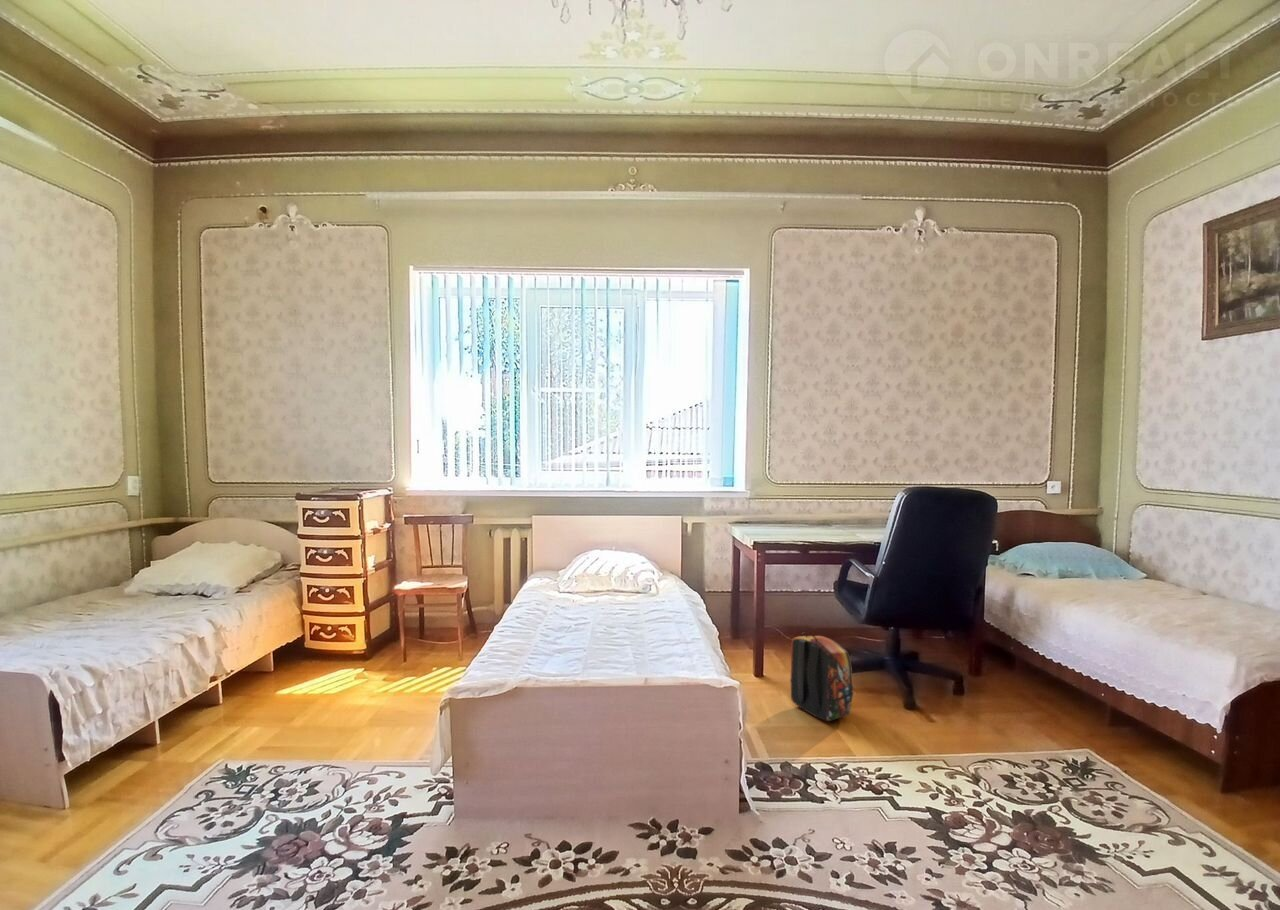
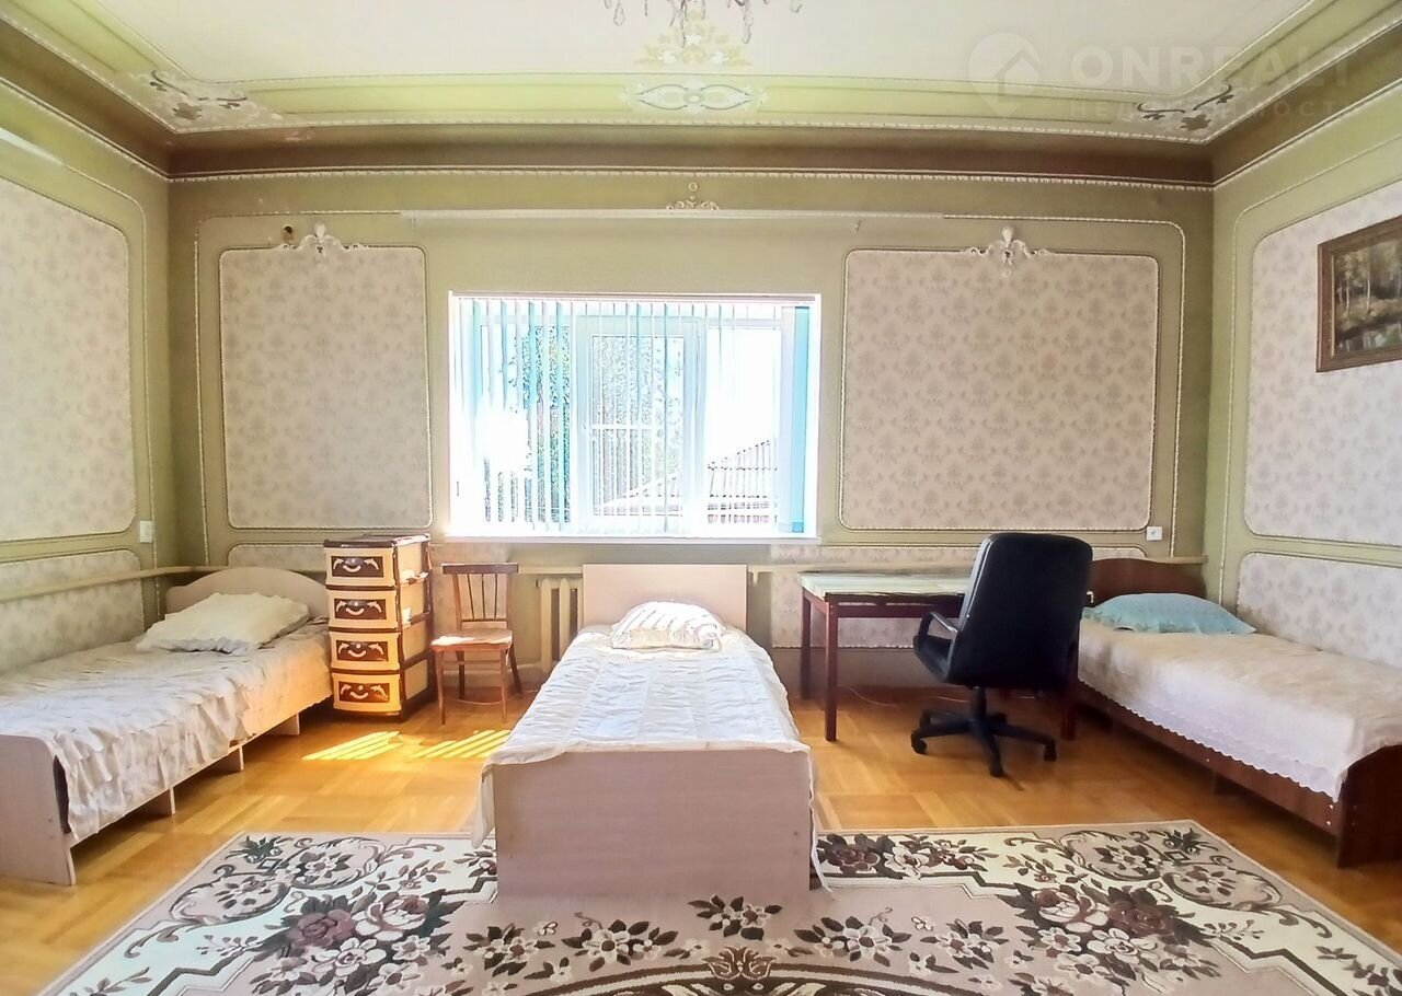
- backpack [789,631,854,722]
